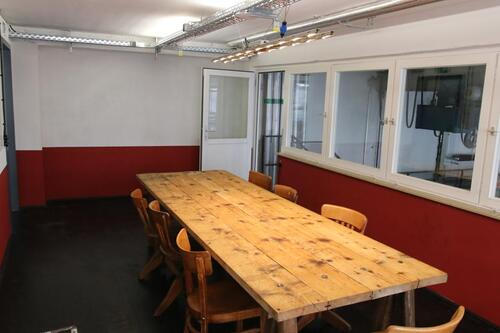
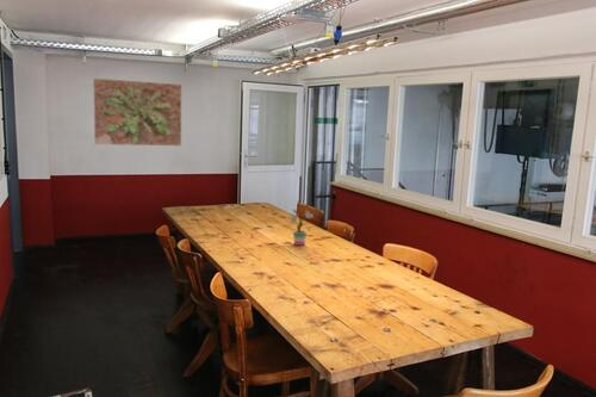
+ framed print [92,77,182,147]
+ potted plant [287,200,315,247]
